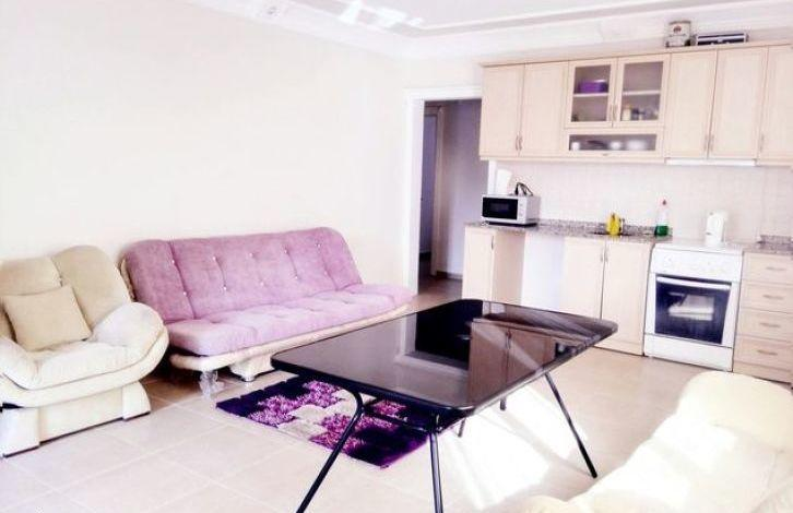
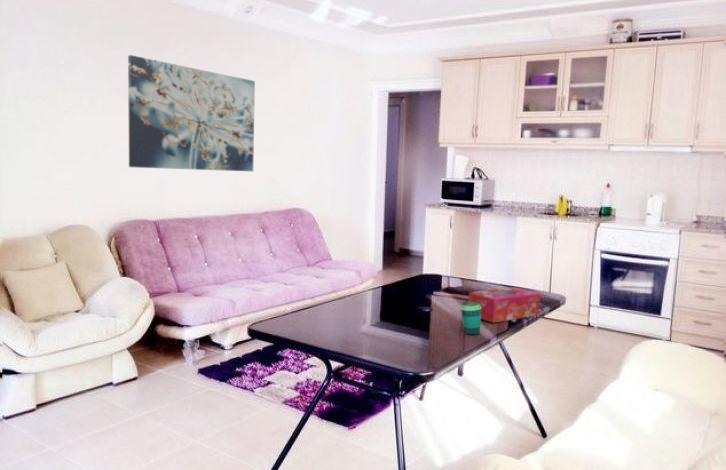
+ wall art [127,54,256,172]
+ tissue box [468,286,541,324]
+ cup [460,301,482,336]
